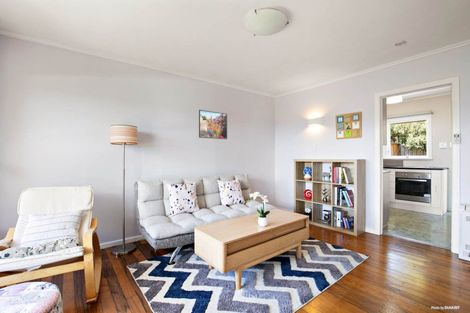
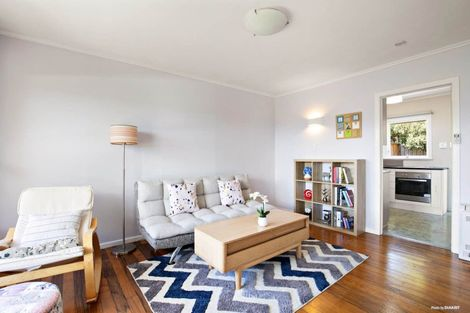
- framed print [198,109,228,140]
